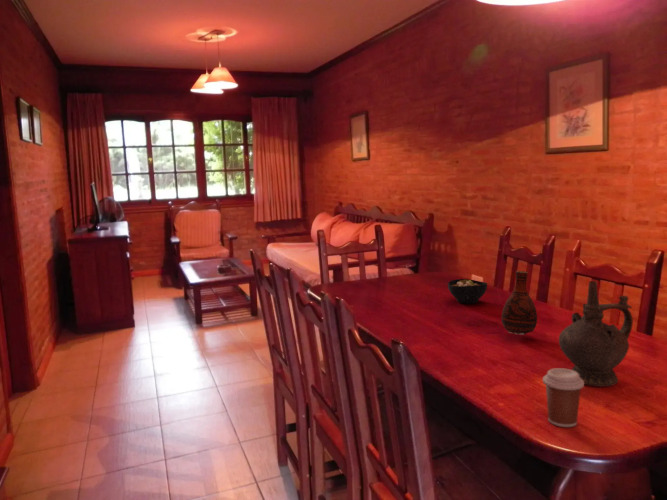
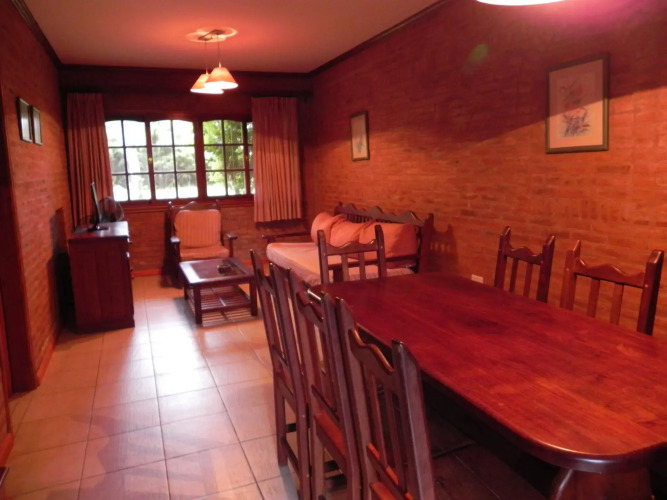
- ceremonial vessel [558,280,634,388]
- coffee cup [542,367,585,428]
- vase [501,270,538,349]
- bowl [447,278,488,305]
